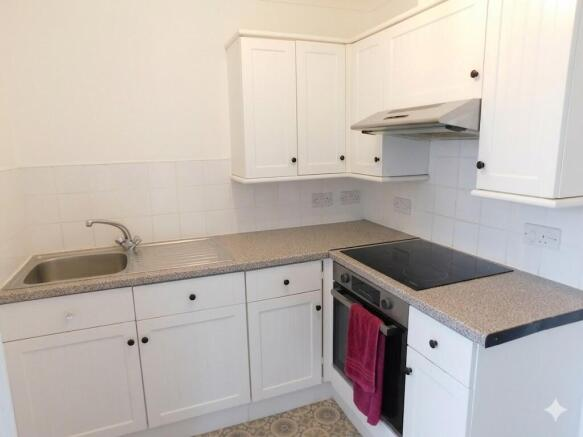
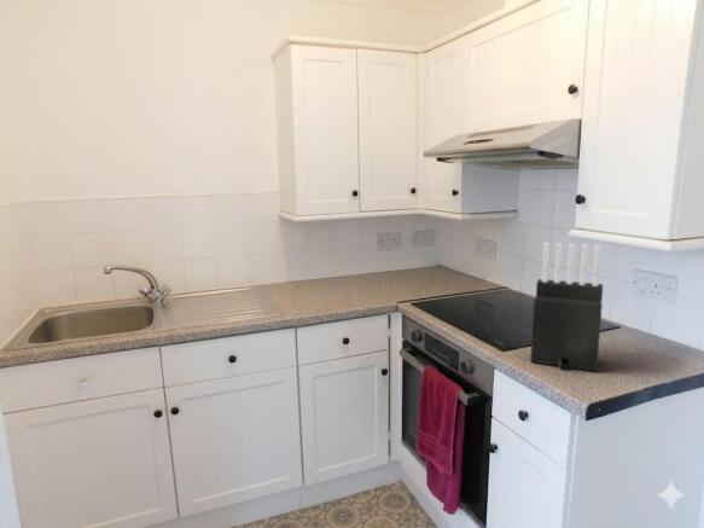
+ knife block [529,242,604,373]
